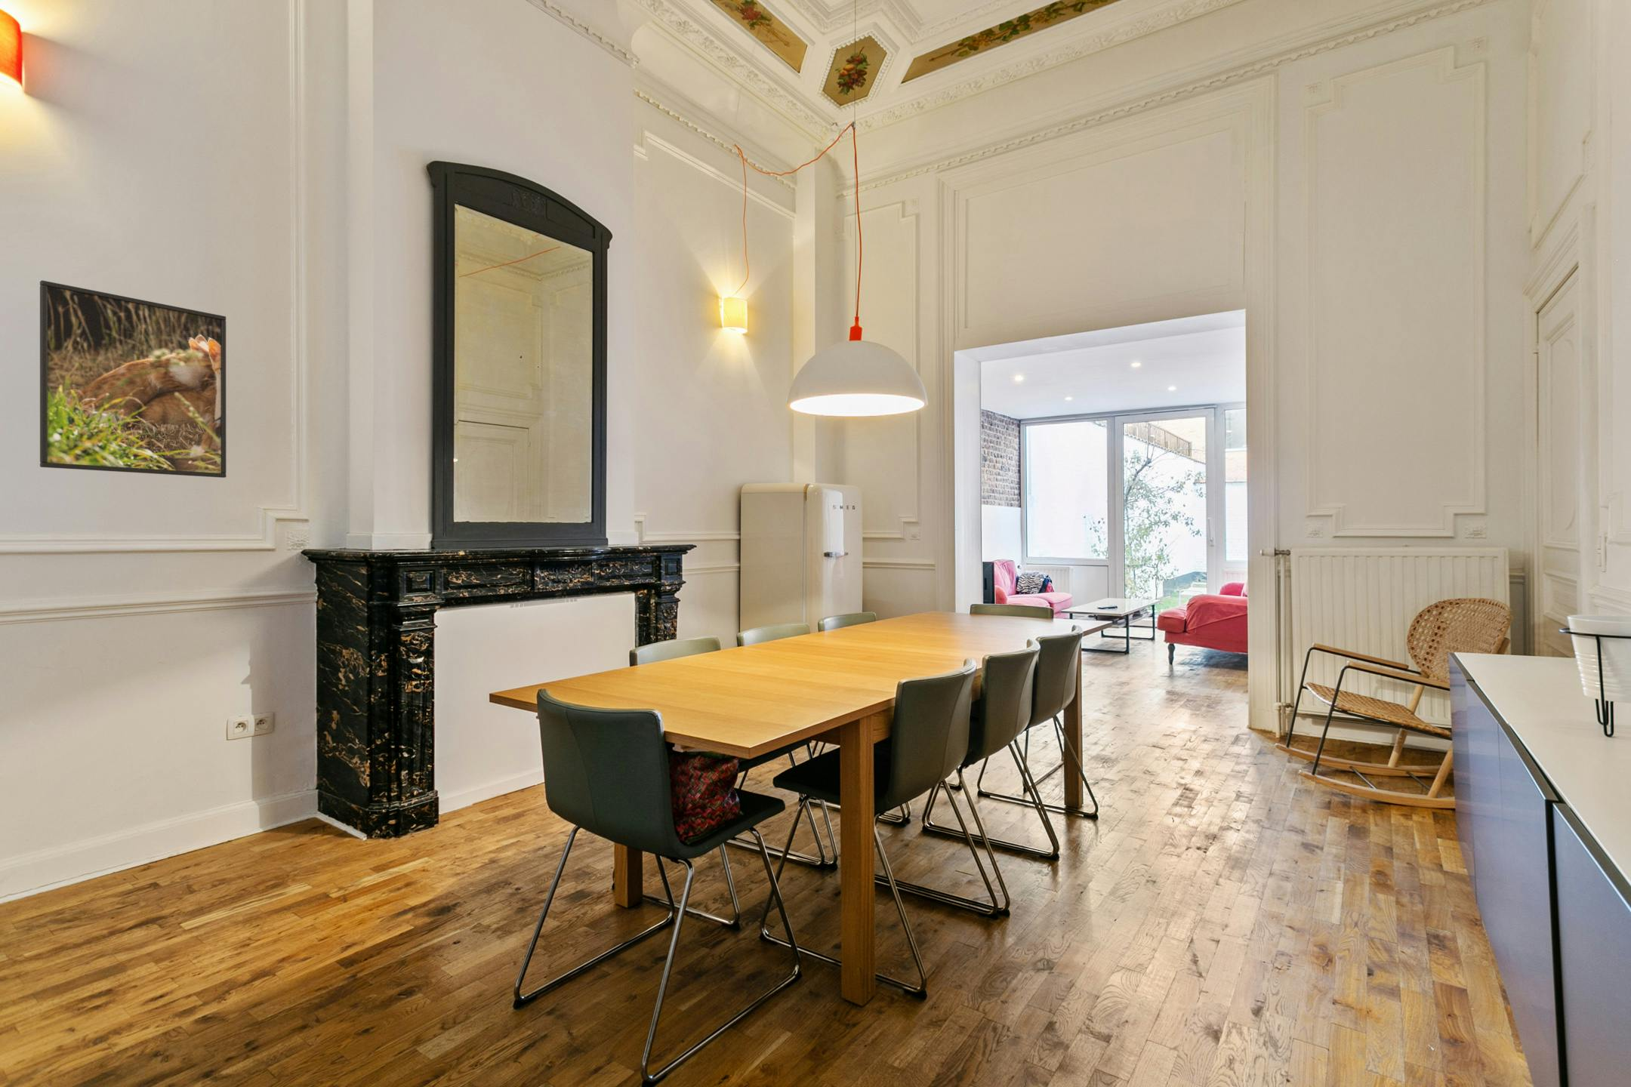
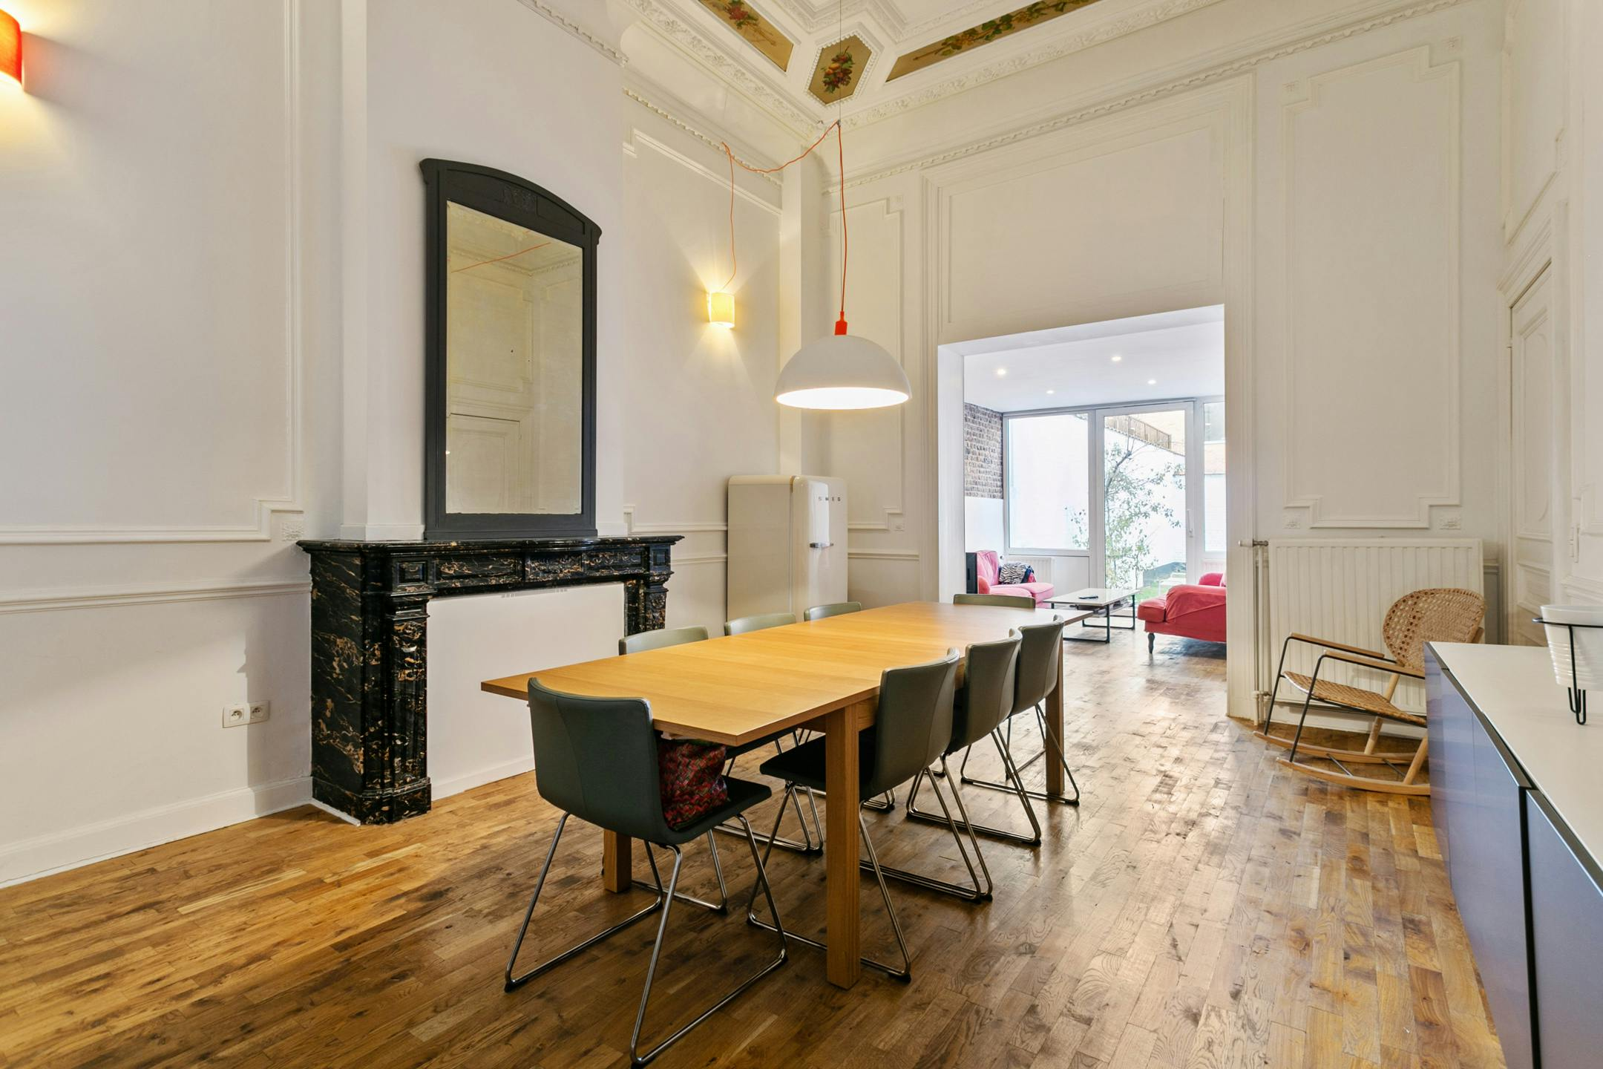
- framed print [39,279,227,478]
